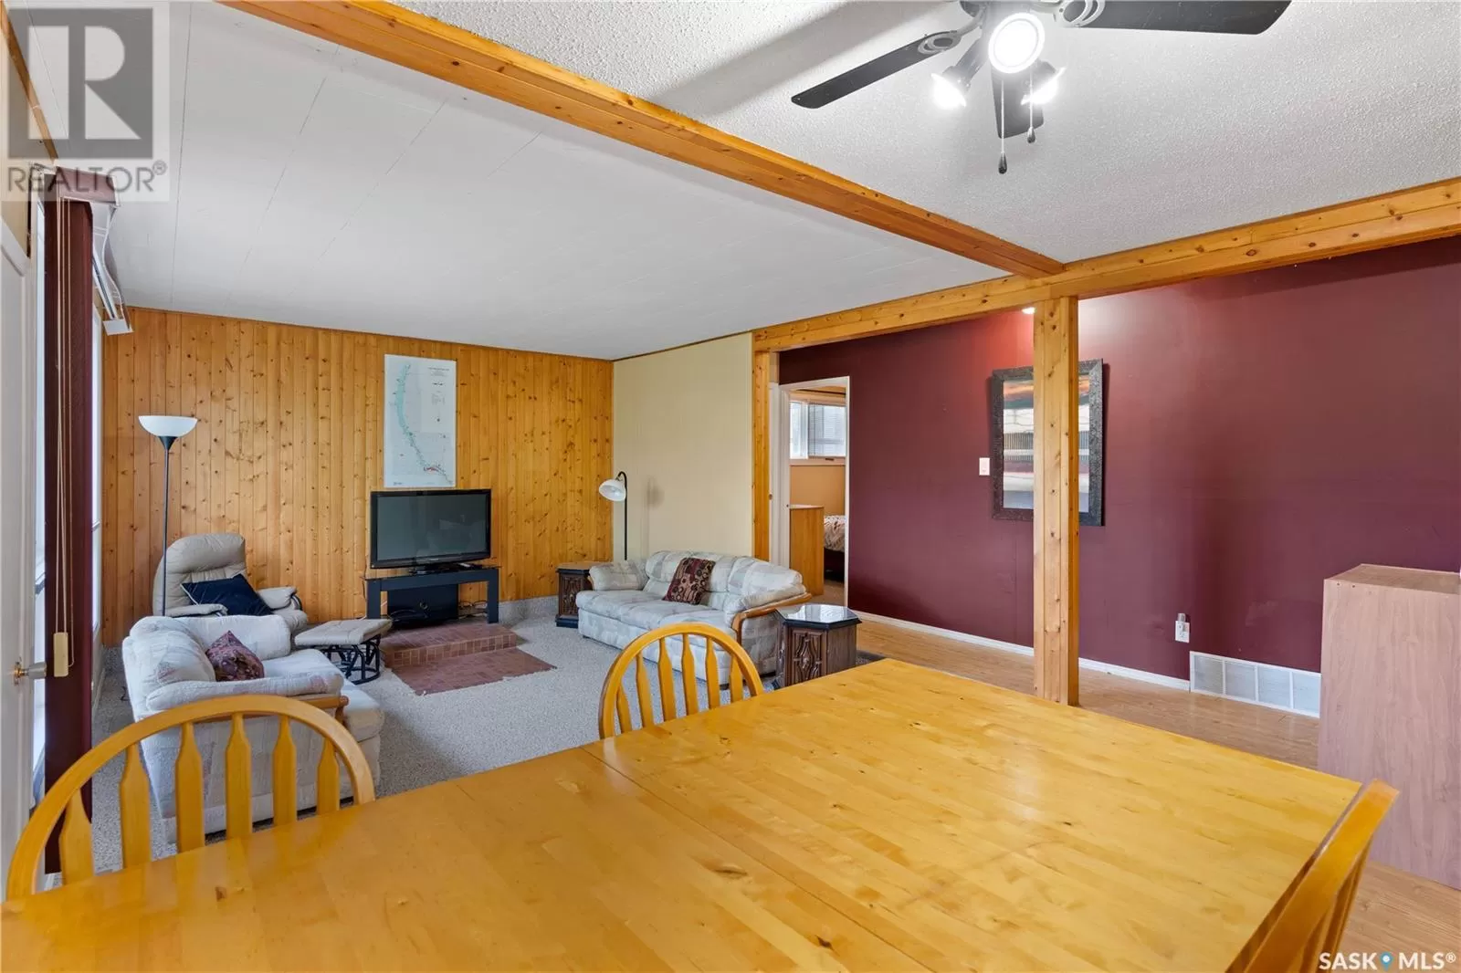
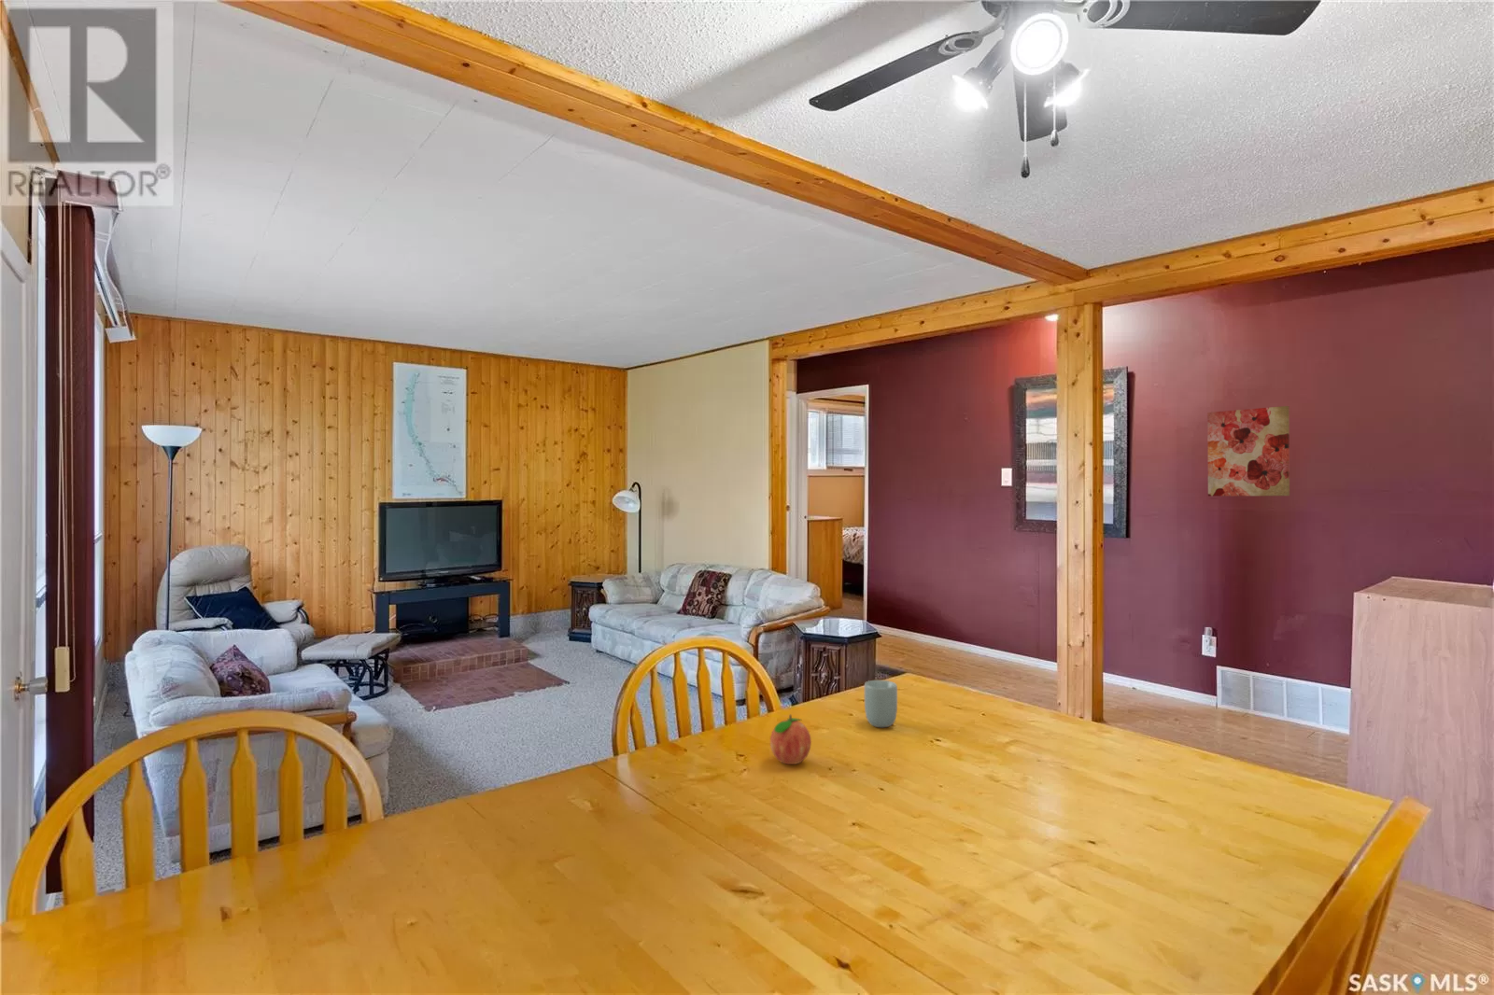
+ cup [864,680,899,728]
+ fruit [770,714,812,765]
+ wall art [1206,405,1291,498]
